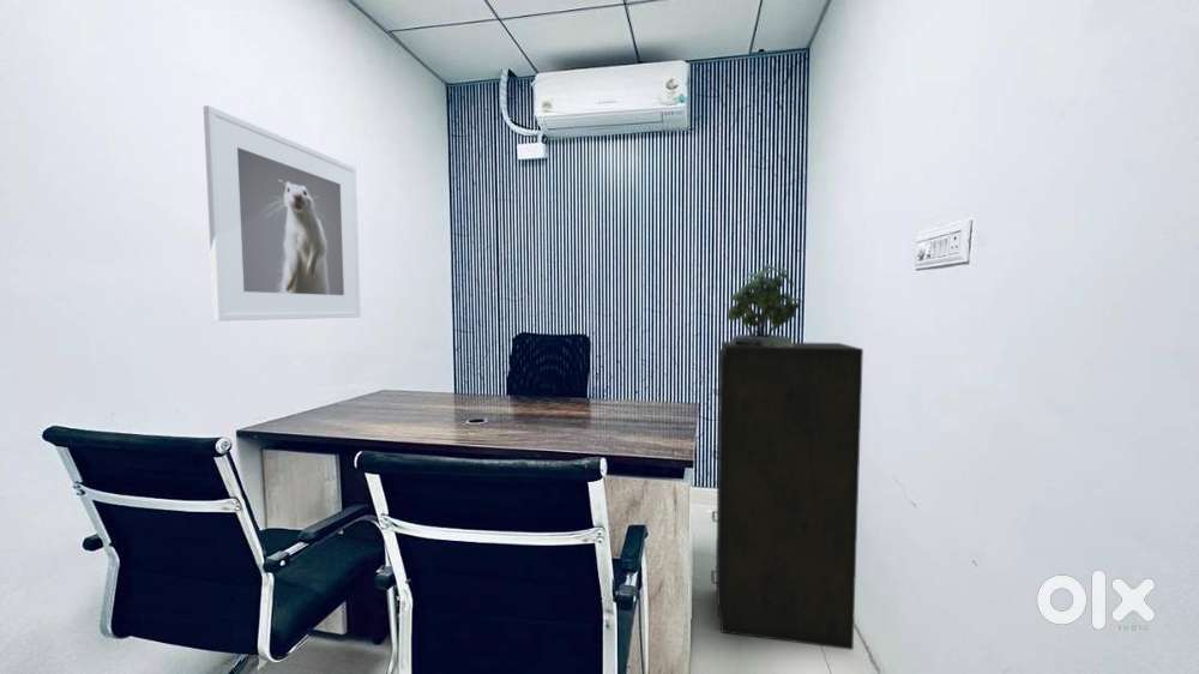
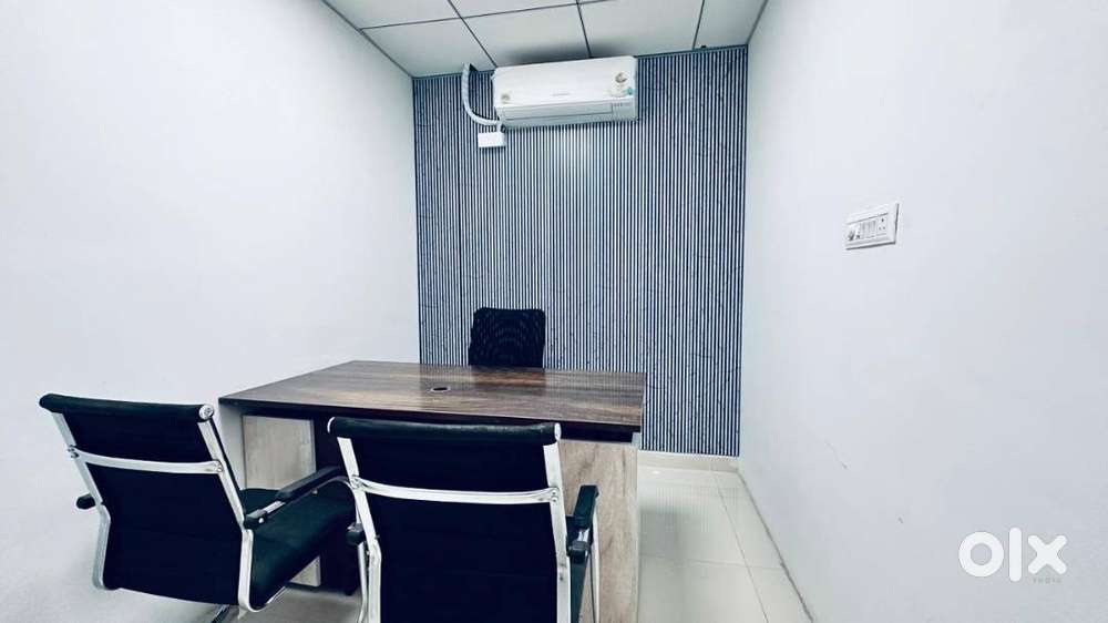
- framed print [203,104,362,323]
- potted plant [725,261,803,347]
- filing cabinet [710,341,864,651]
